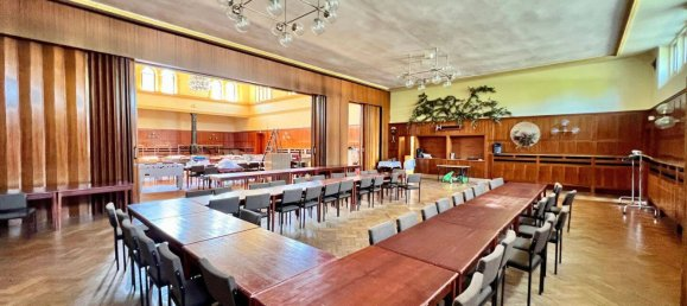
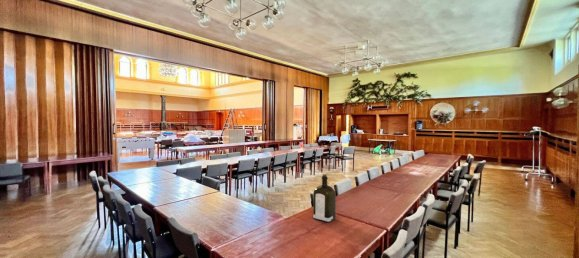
+ liquor [312,173,337,223]
